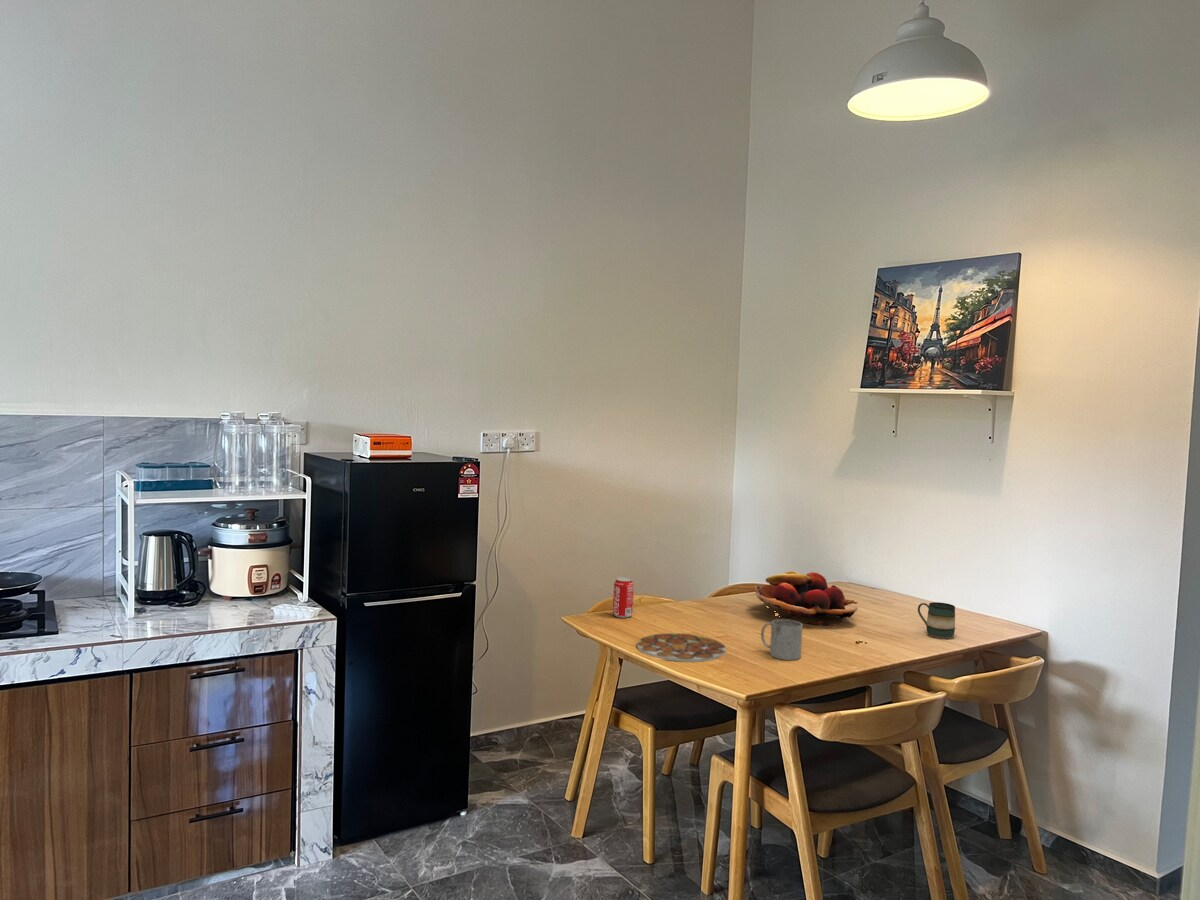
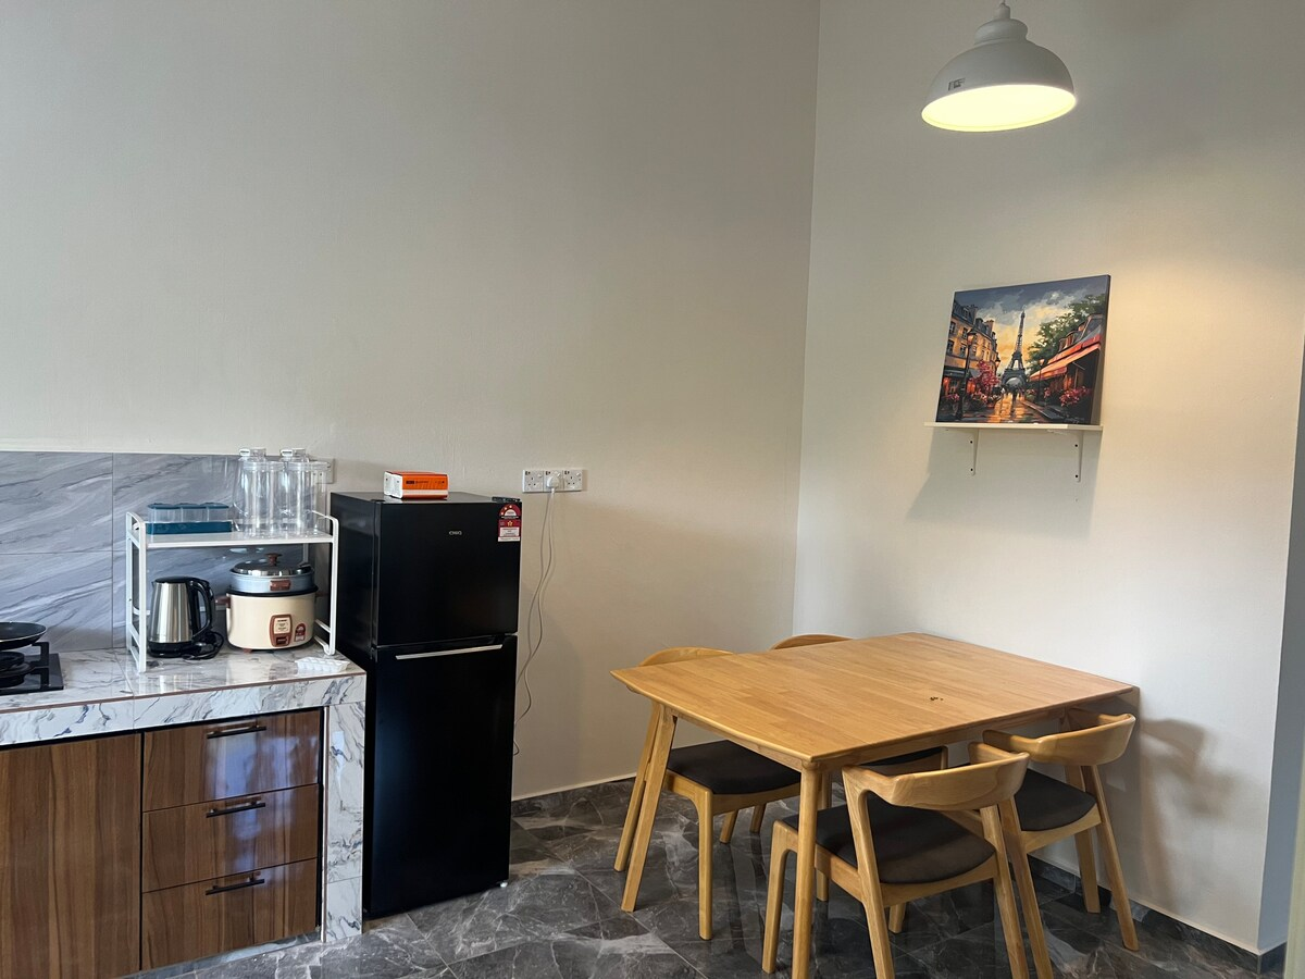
- fruit basket [754,570,859,627]
- beverage can [612,576,635,619]
- mug [760,618,804,661]
- plate [636,632,727,663]
- mug [917,601,956,640]
